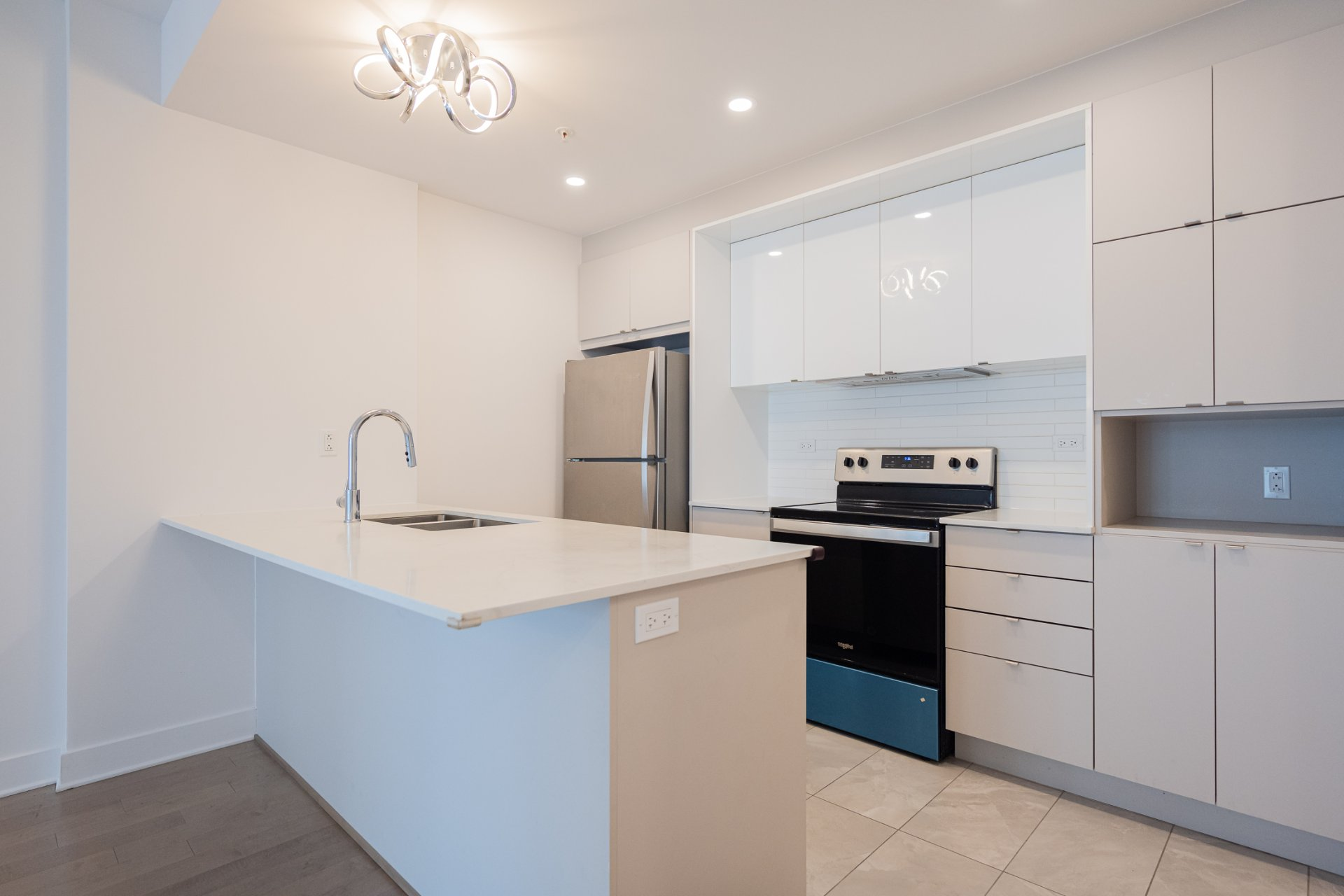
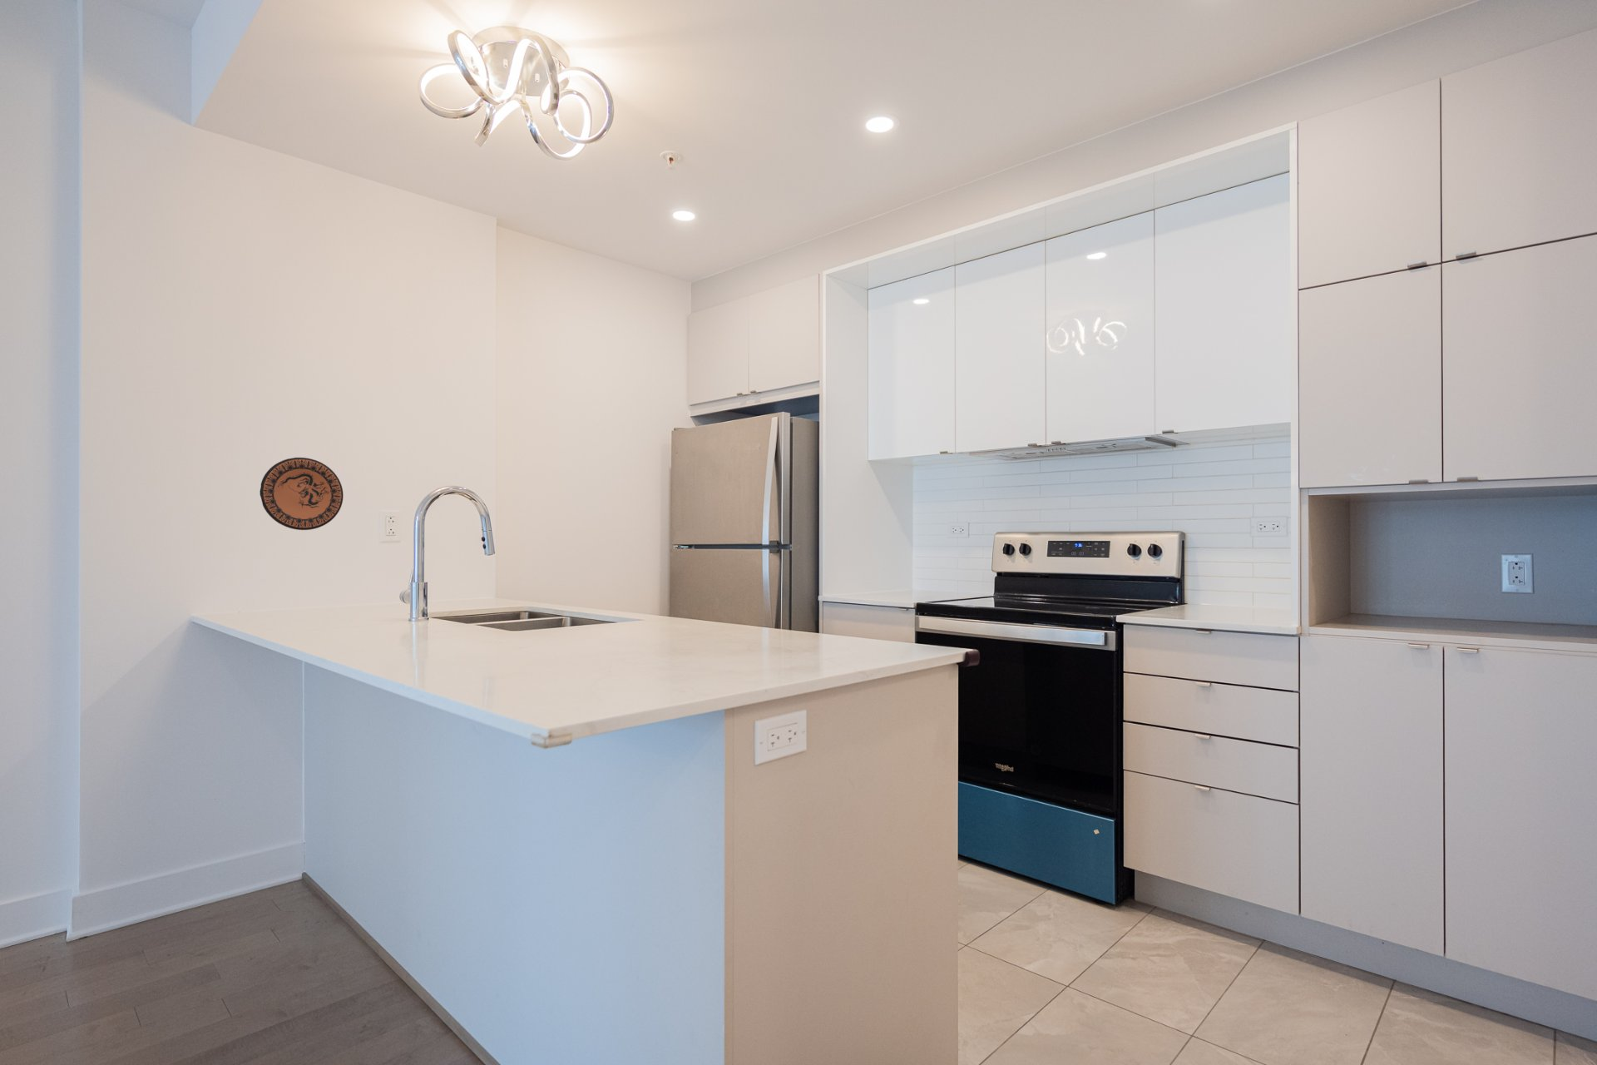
+ decorative plate [259,456,345,531]
